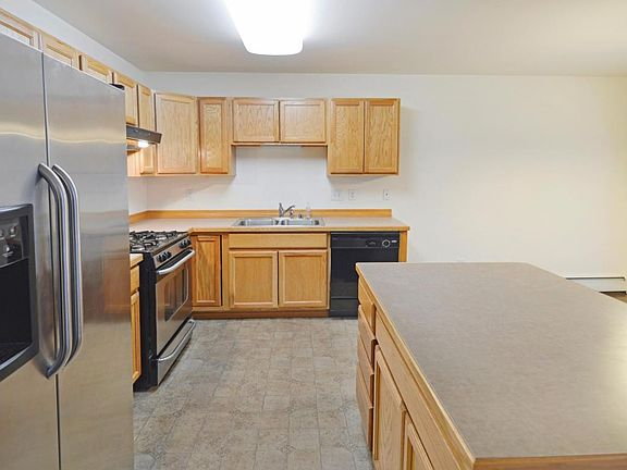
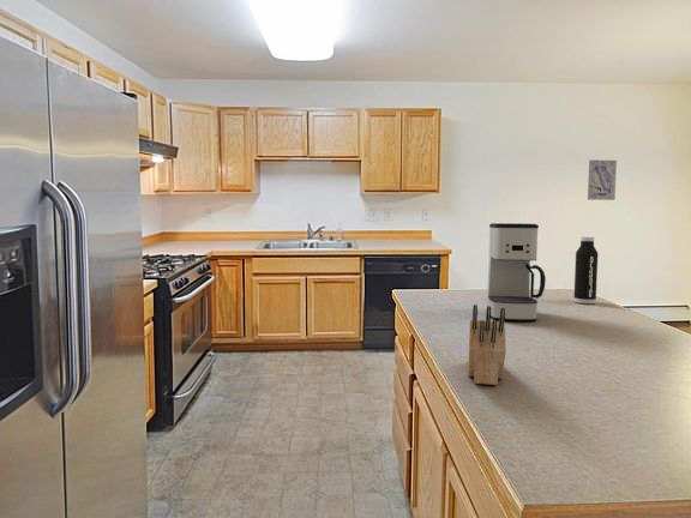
+ wall art [587,158,618,201]
+ water bottle [572,236,599,305]
+ coffee maker [486,222,547,321]
+ knife block [467,303,507,386]
